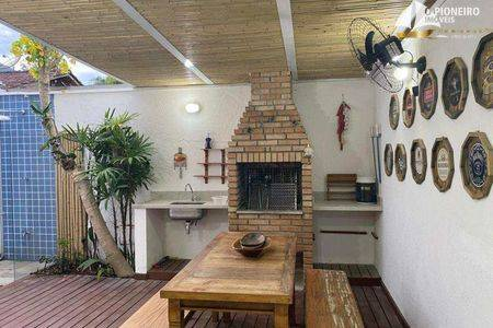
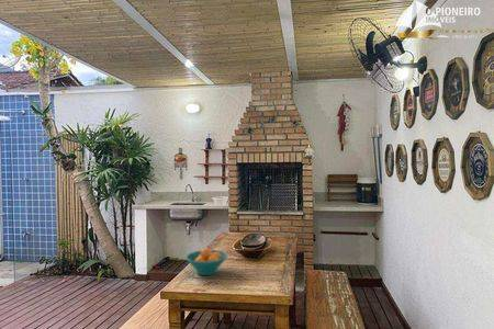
+ fruit bowl [184,247,228,276]
